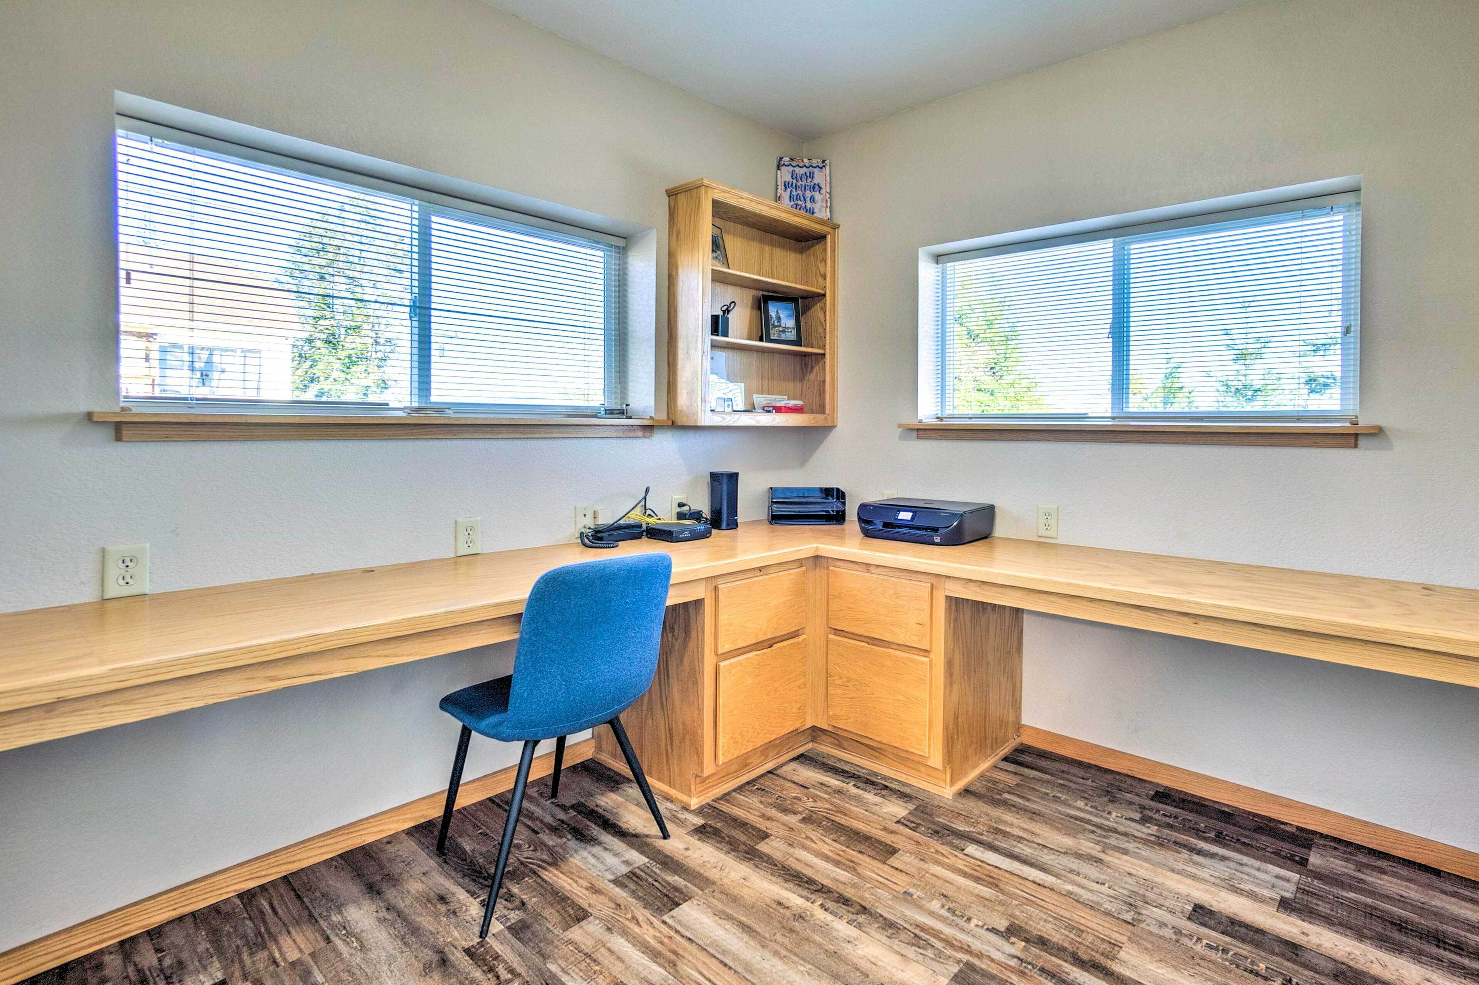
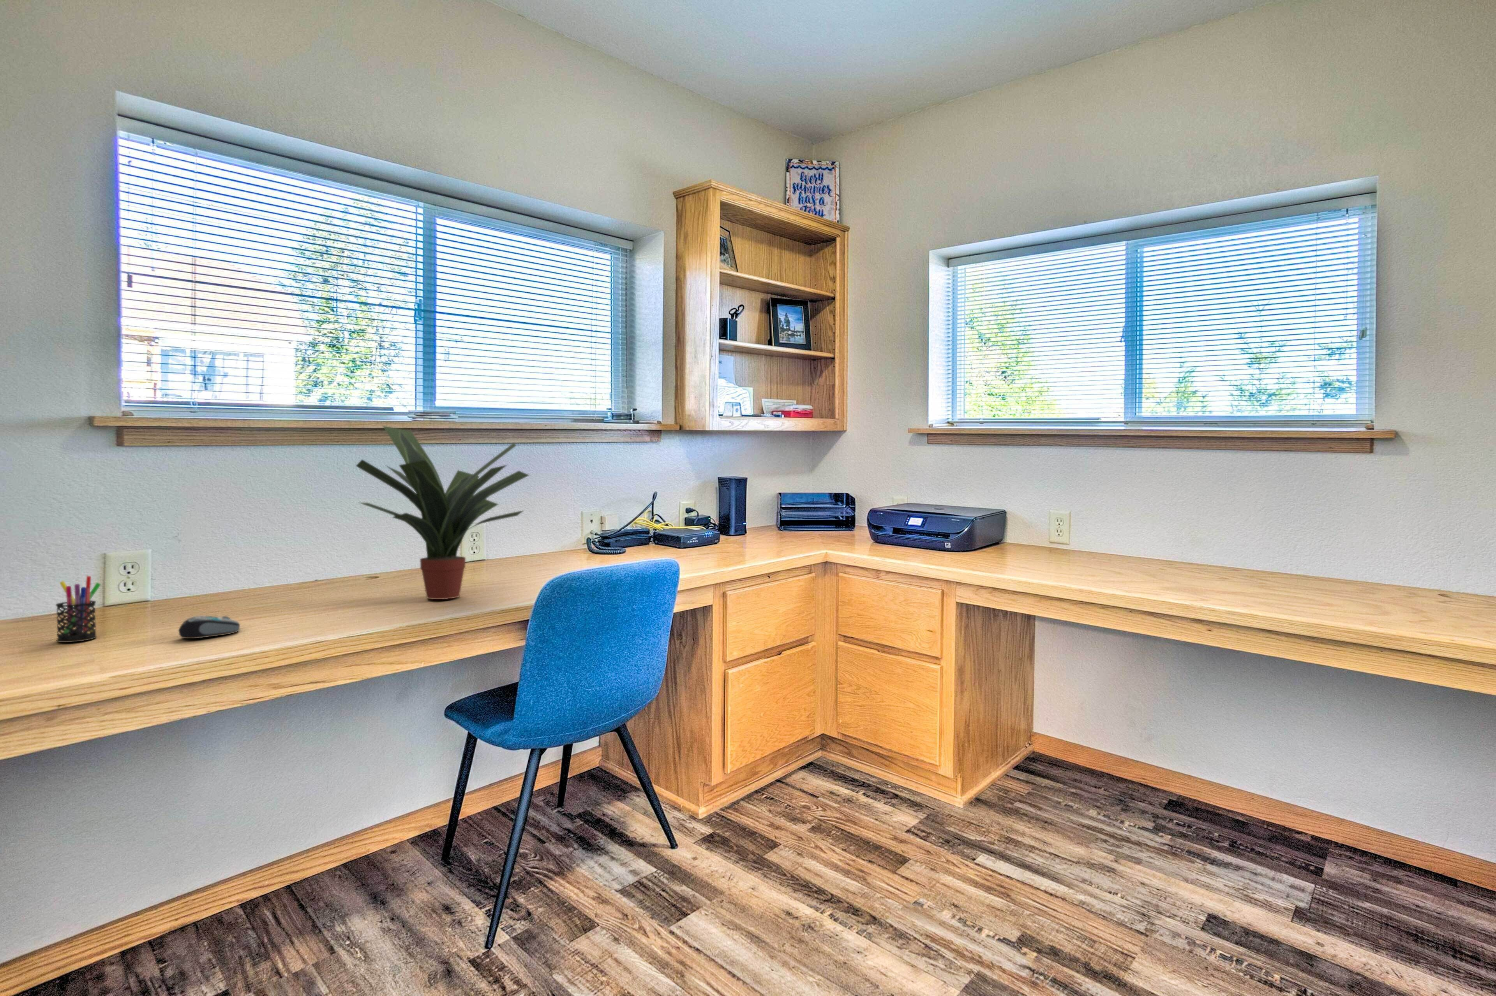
+ computer mouse [178,616,240,639]
+ pen holder [56,576,101,643]
+ potted plant [355,426,529,600]
